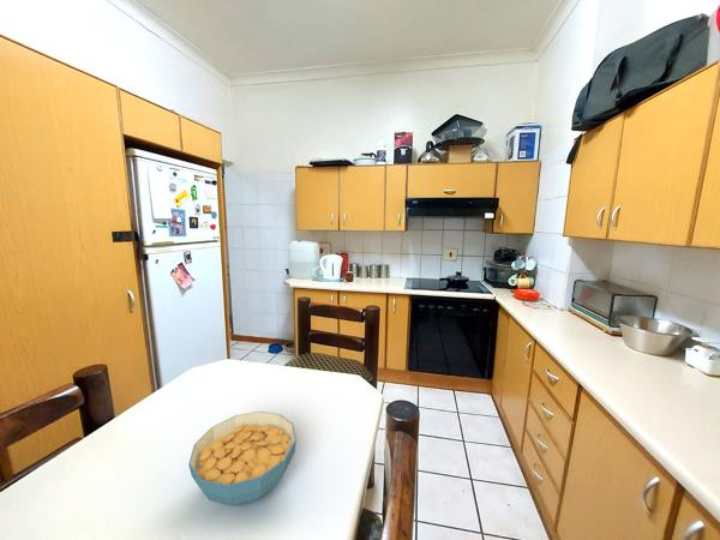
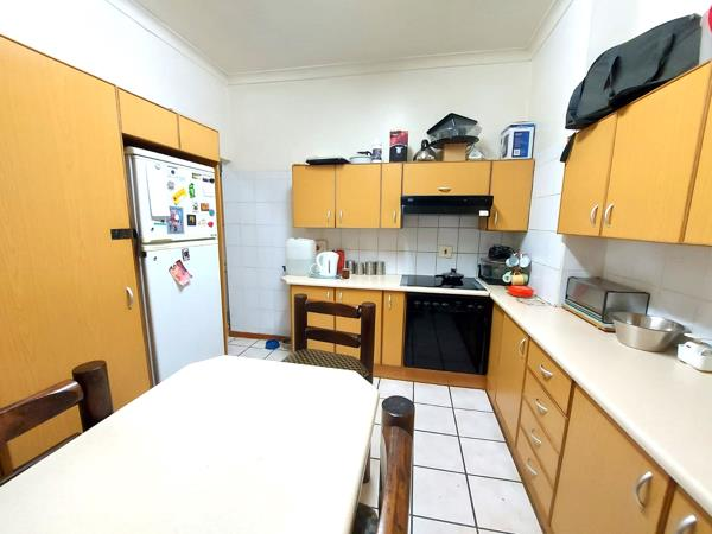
- cereal bowl [187,410,298,508]
